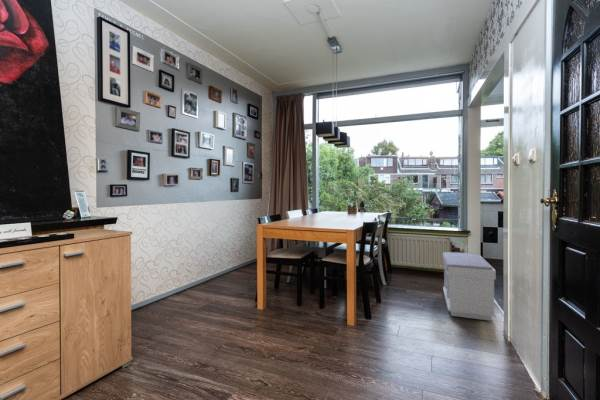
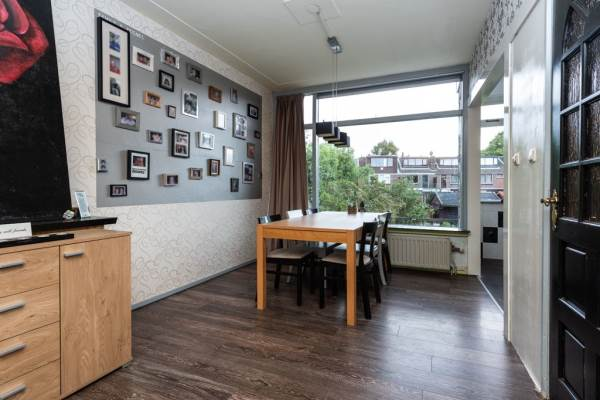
- bench [441,251,497,322]
